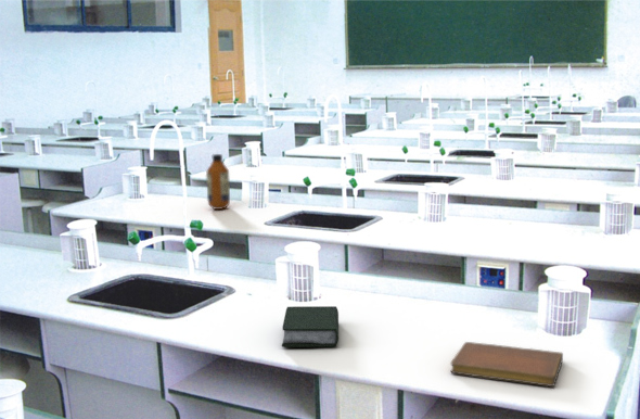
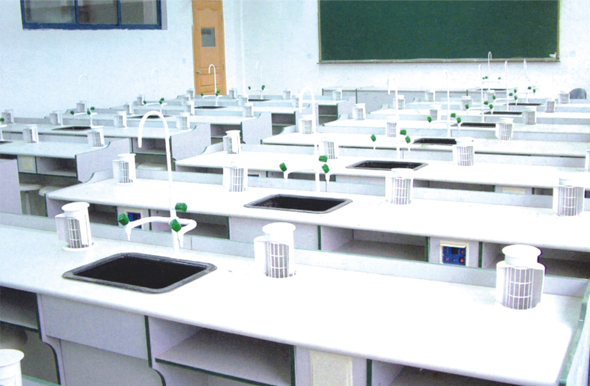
- bottle [205,153,231,211]
- book [281,305,340,348]
- notebook [449,341,564,388]
